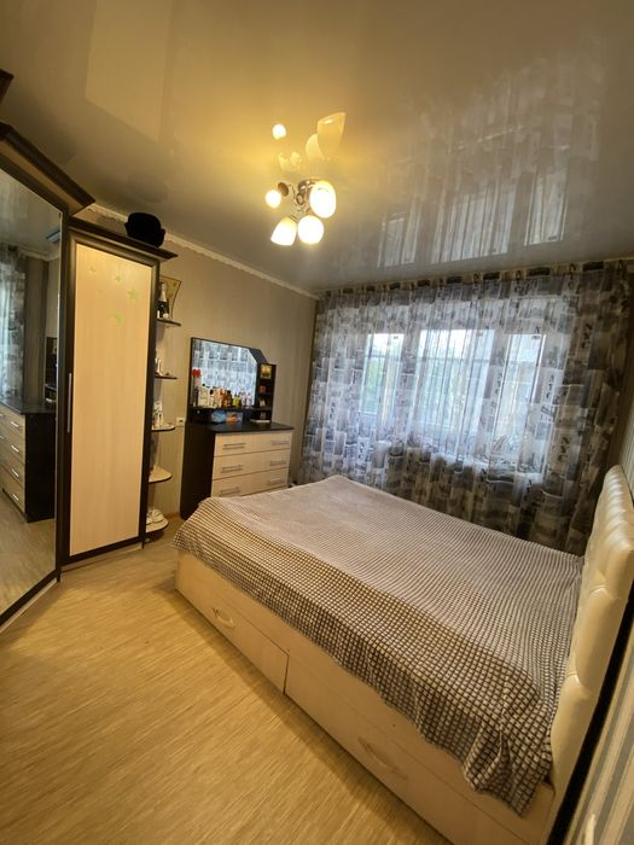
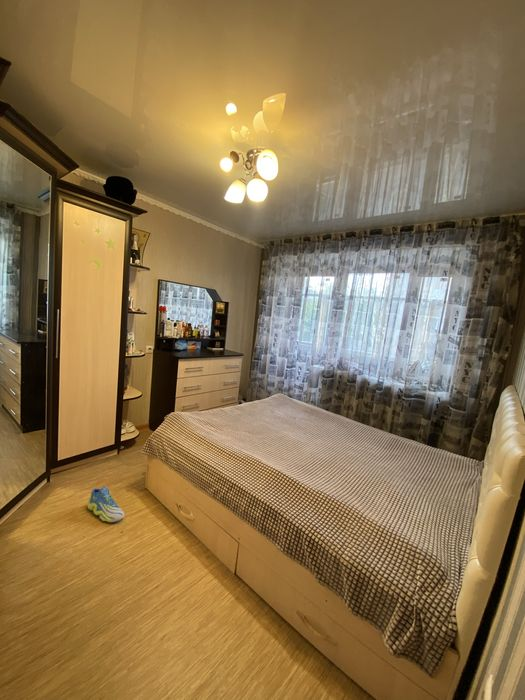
+ sneaker [86,486,125,523]
